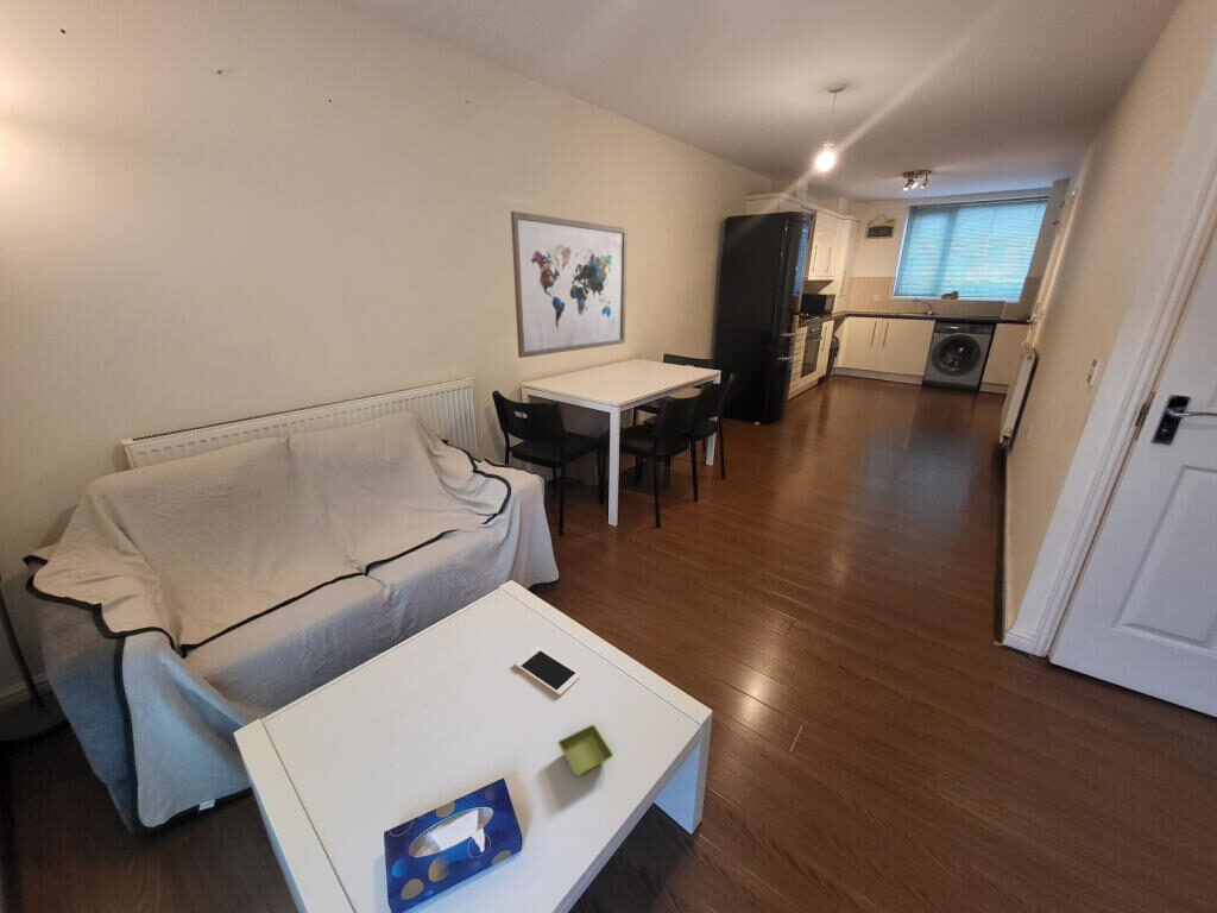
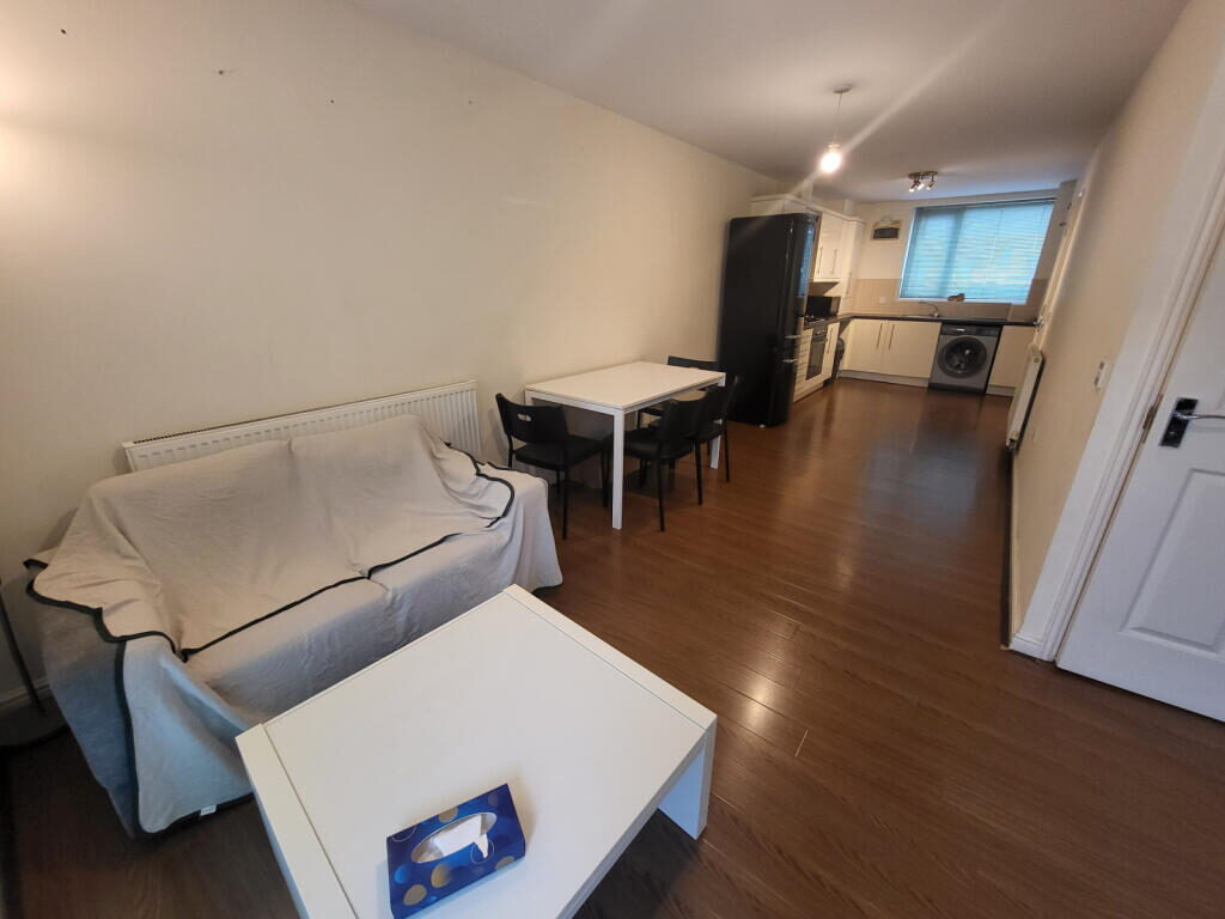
- saucer [557,724,614,777]
- cell phone [513,646,582,697]
- wall art [510,210,629,359]
